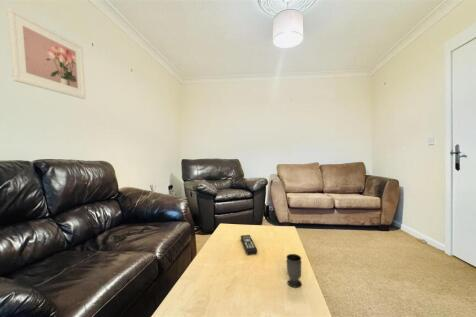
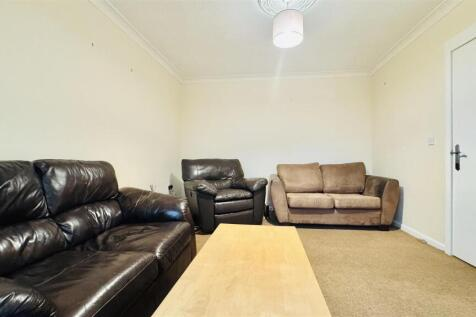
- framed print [6,7,87,100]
- remote control [240,234,258,256]
- cup [285,253,303,289]
